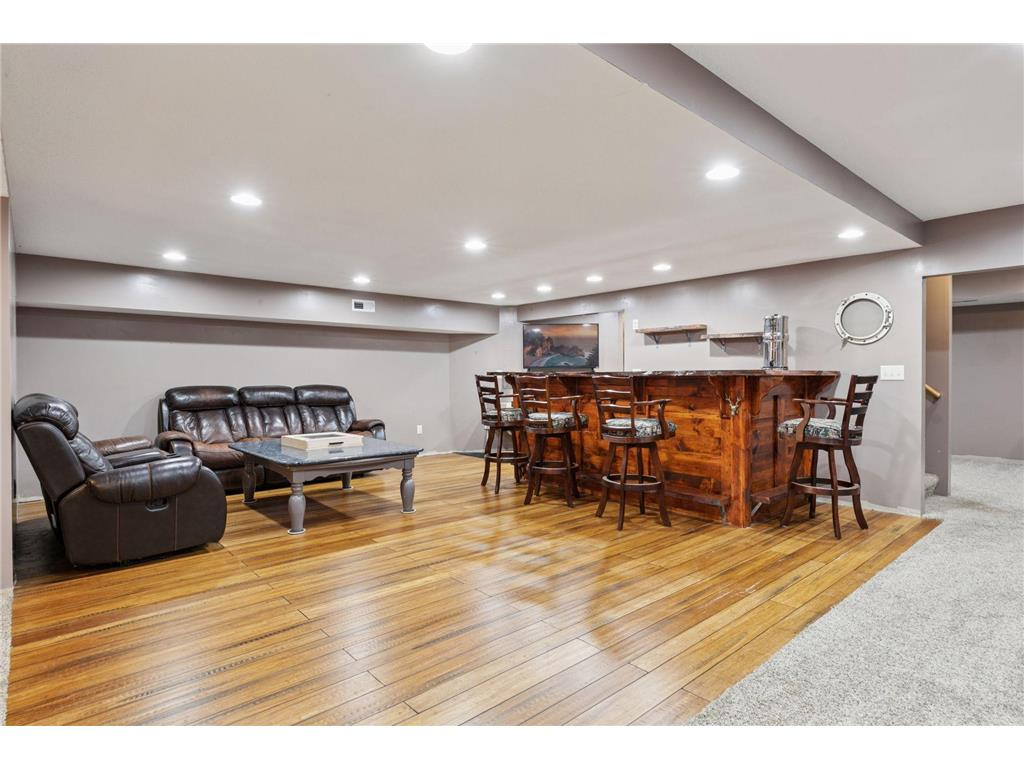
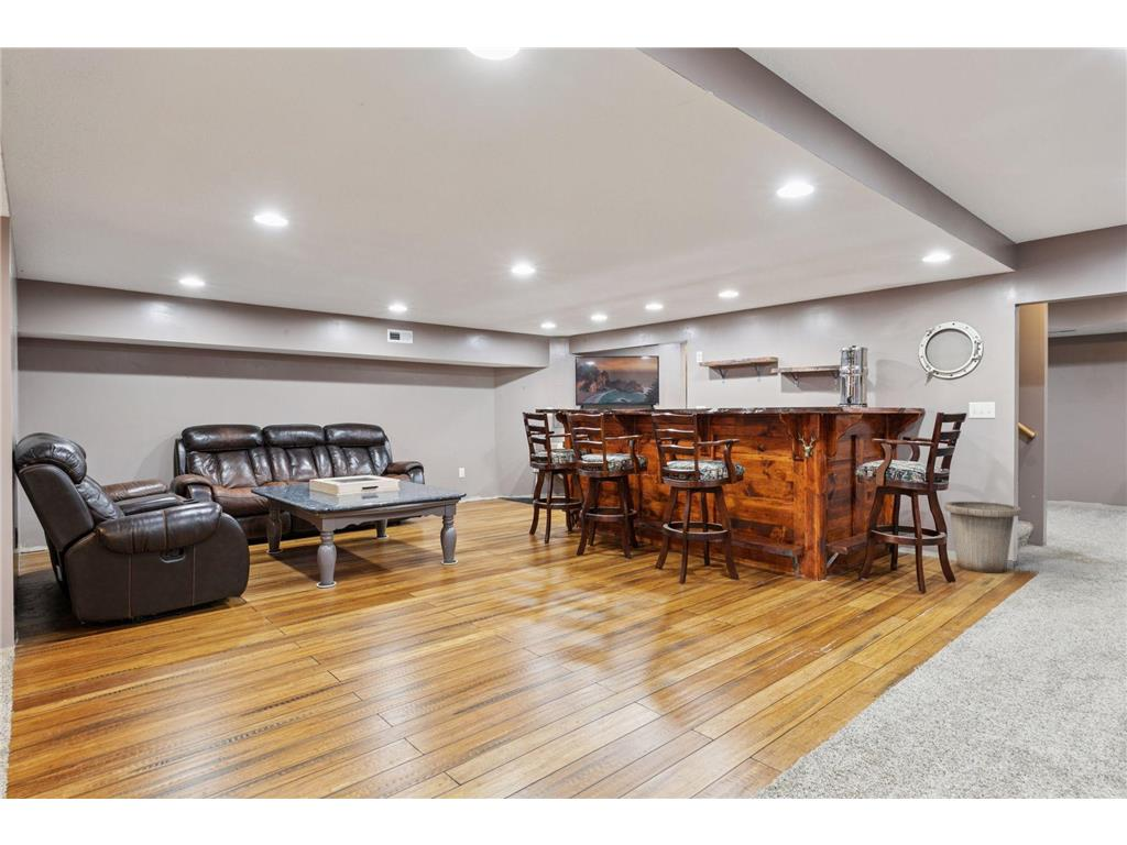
+ trash can [943,501,1021,574]
